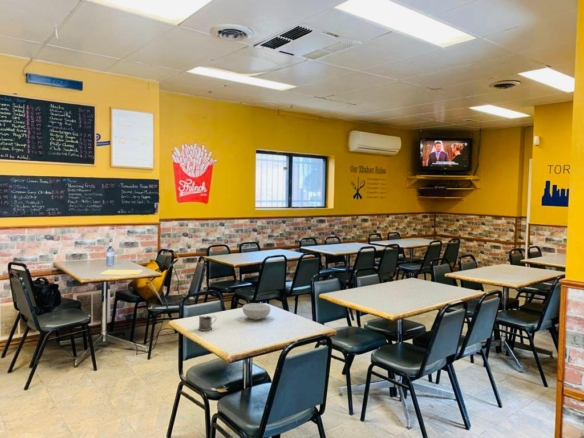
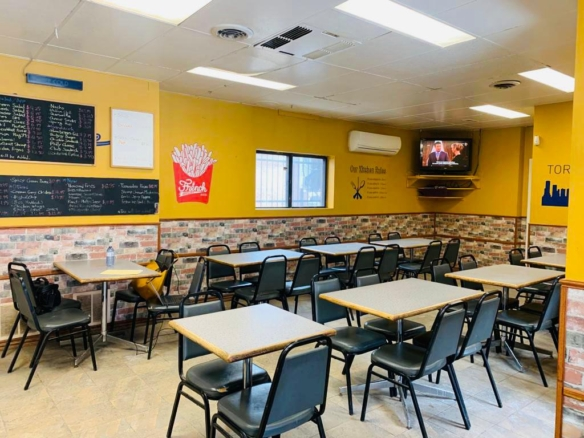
- cereal bowl [242,302,271,321]
- tea glass holder [197,314,217,332]
